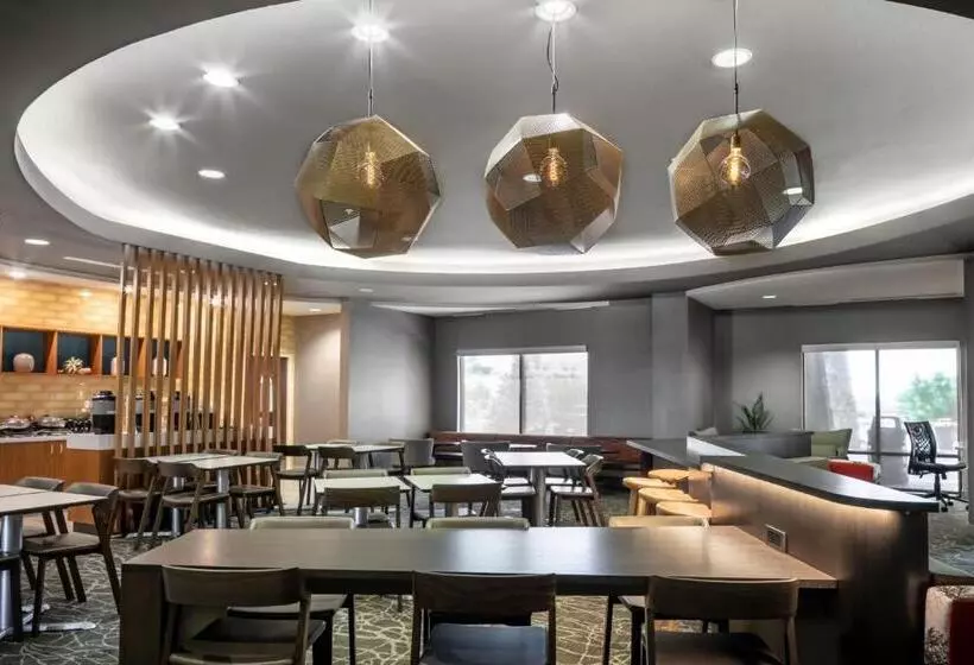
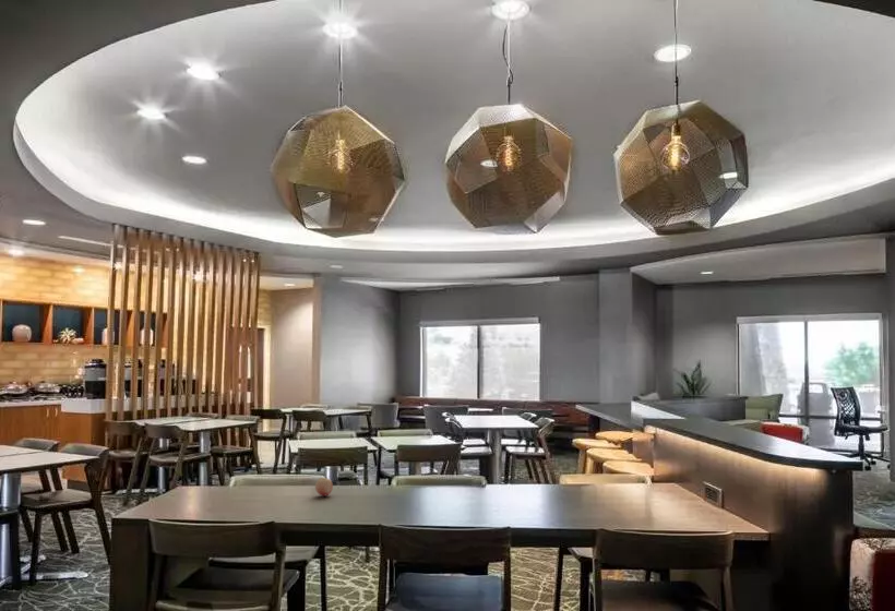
+ fruit [314,477,334,498]
